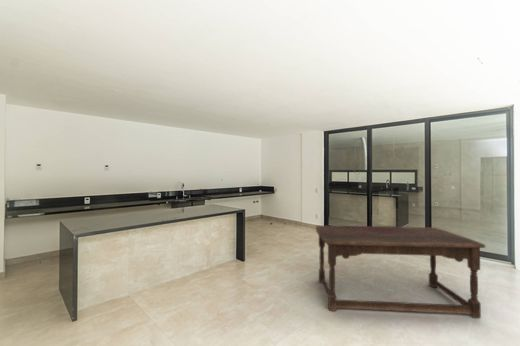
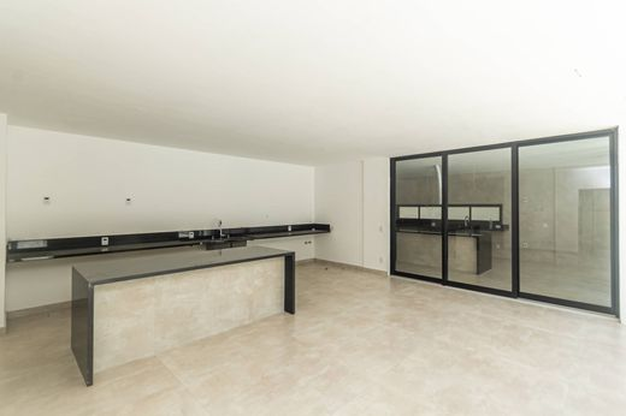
- dining table [315,225,486,319]
